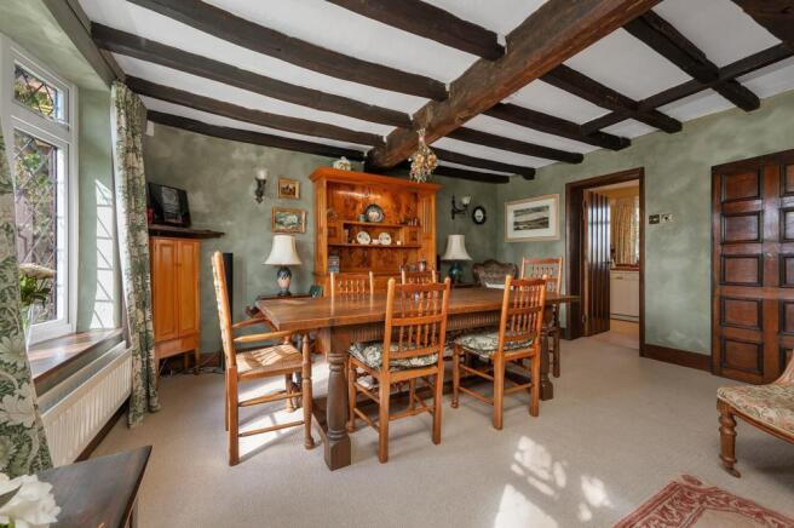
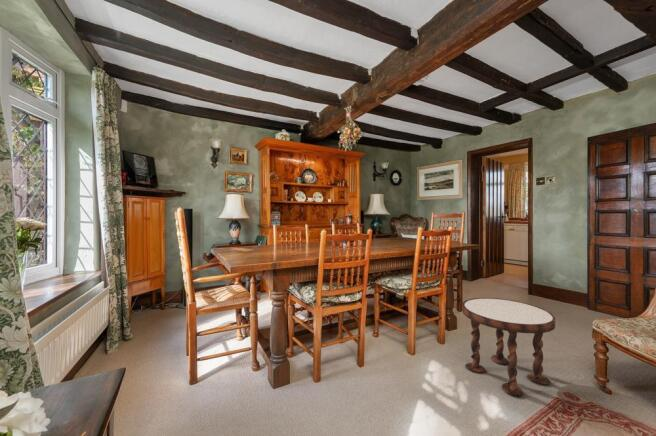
+ side table [461,297,556,397]
